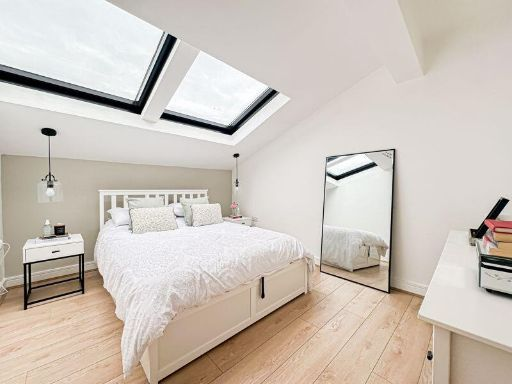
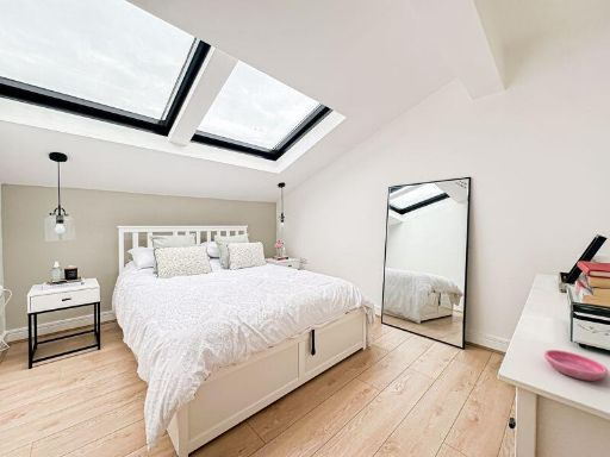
+ saucer [543,349,609,382]
